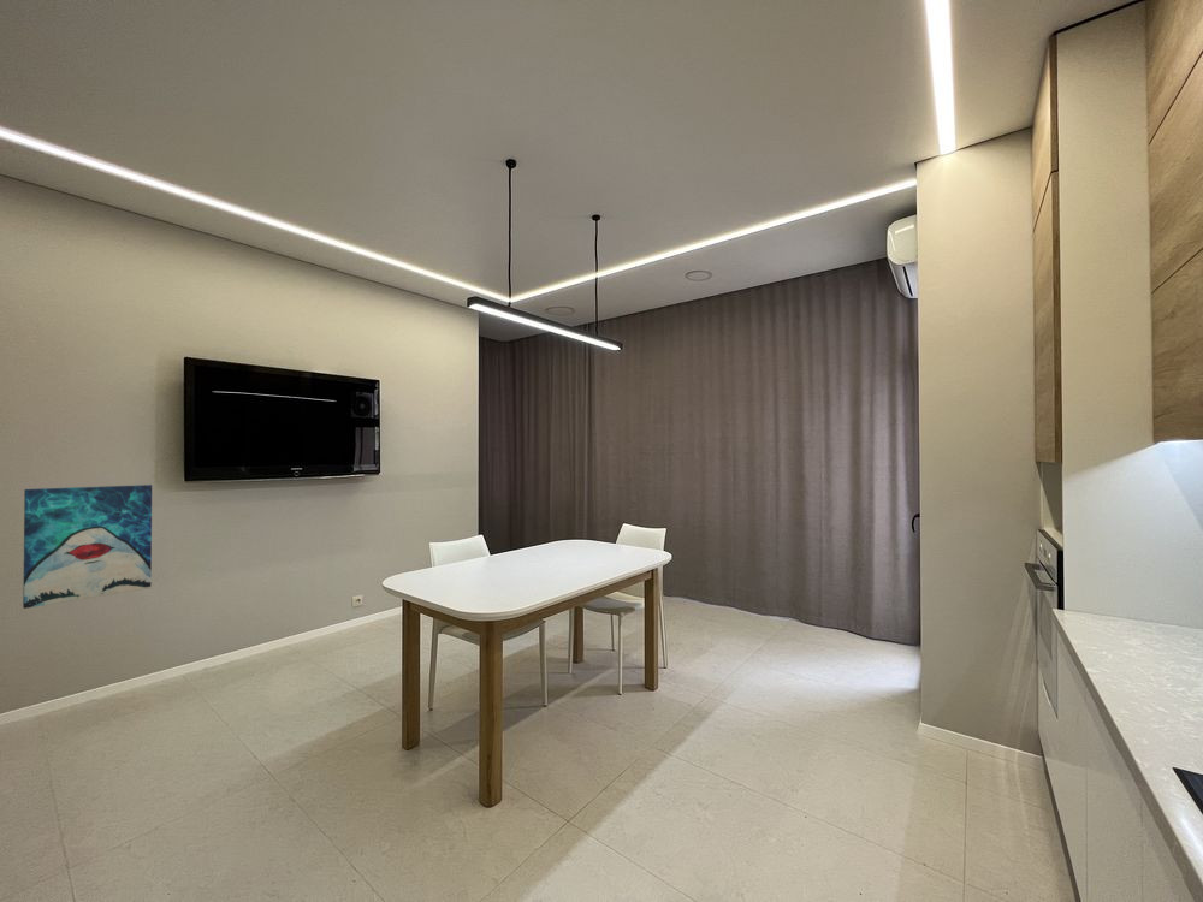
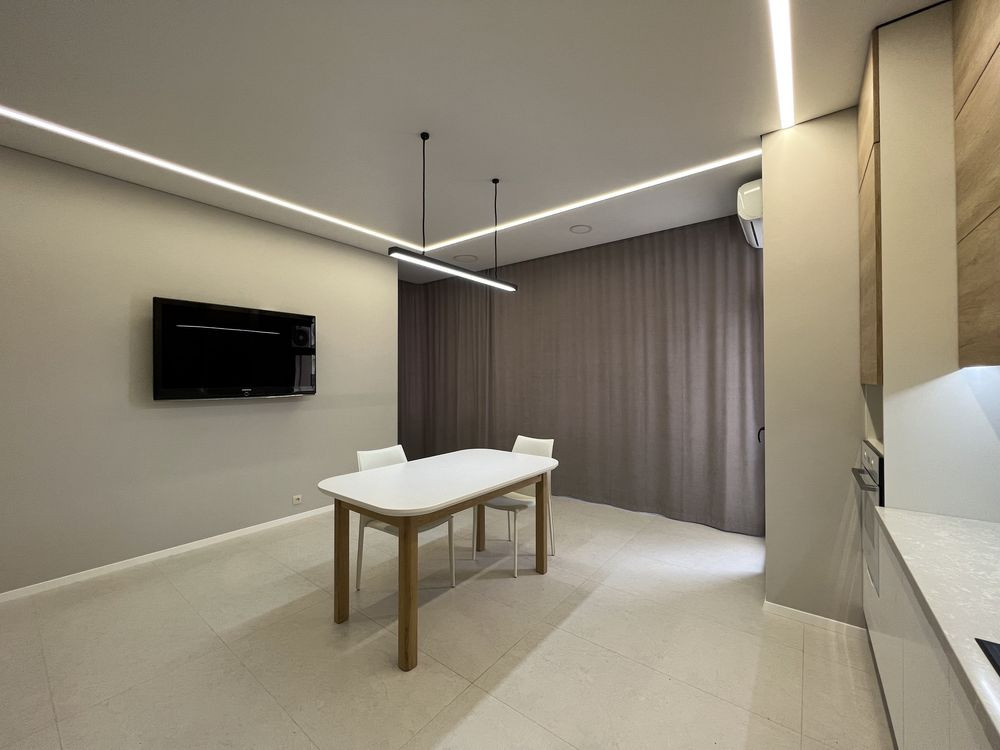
- wall art [22,483,153,610]
